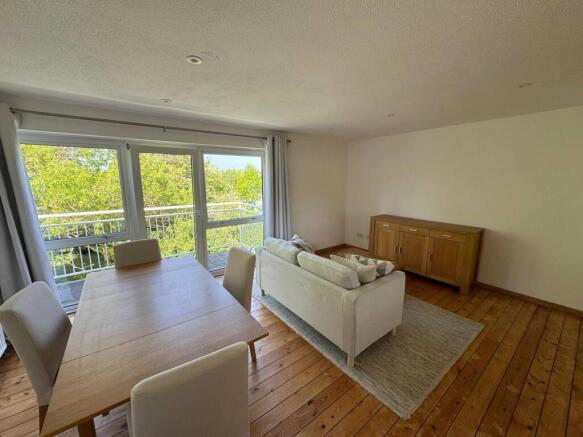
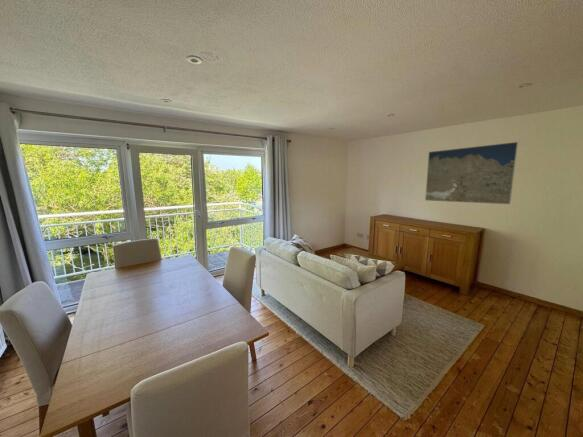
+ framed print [424,141,519,205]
